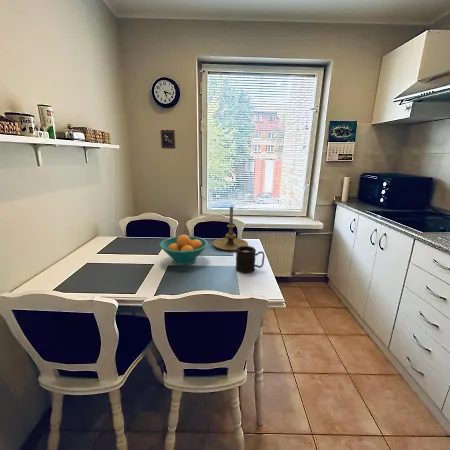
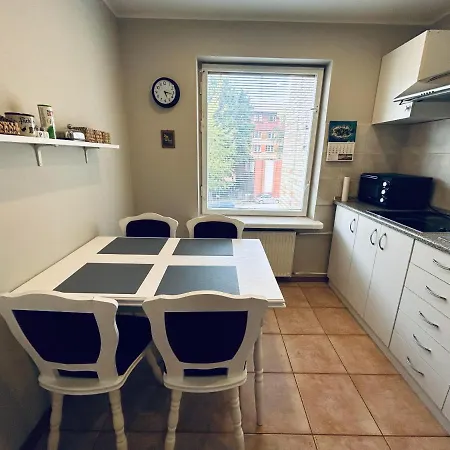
- candle holder [212,206,249,252]
- fruit bowl [159,234,209,266]
- mug [235,245,266,274]
